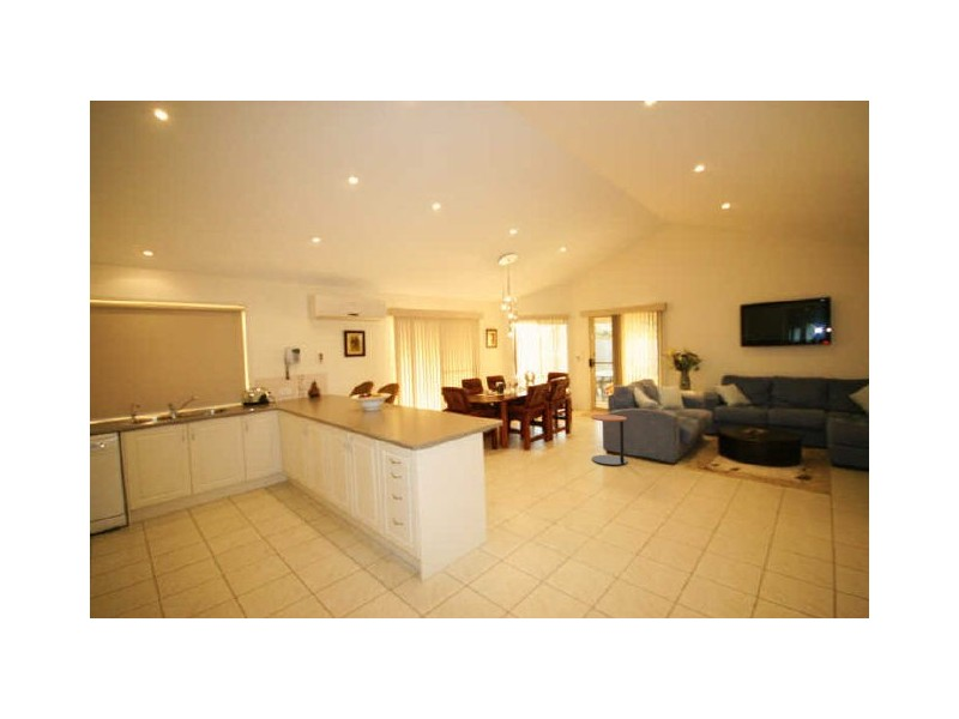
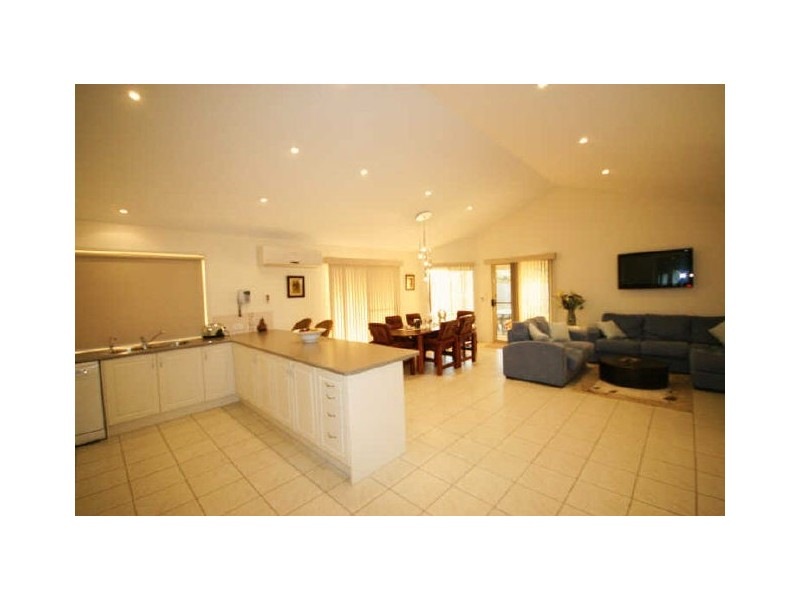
- side table [590,413,628,466]
